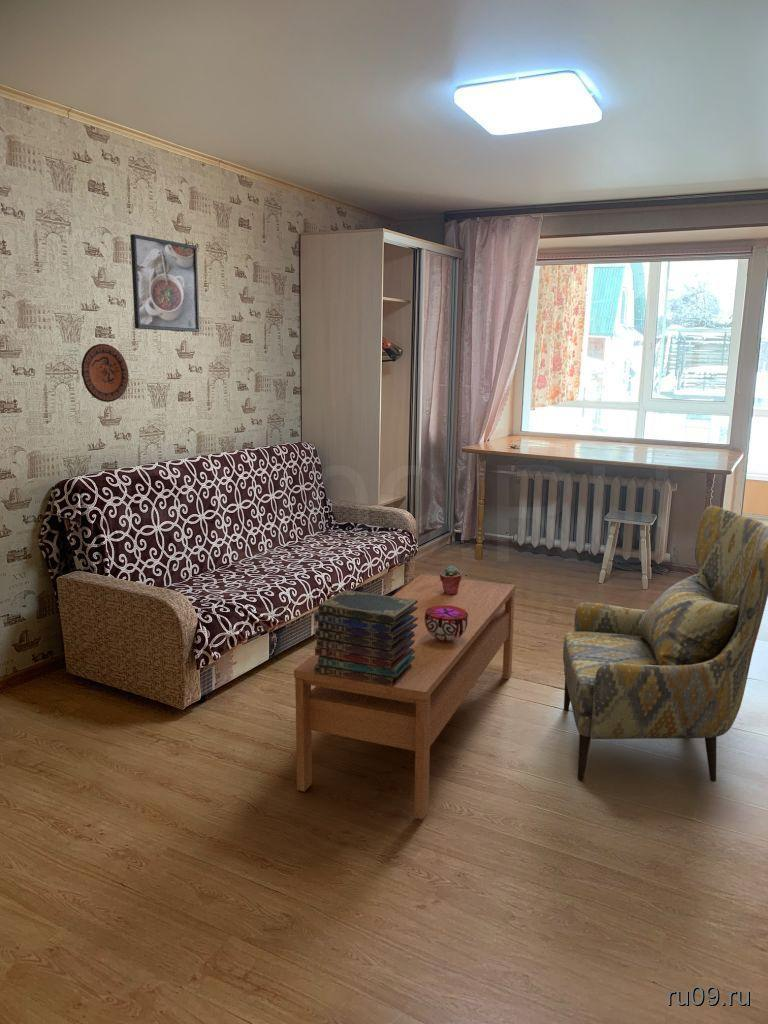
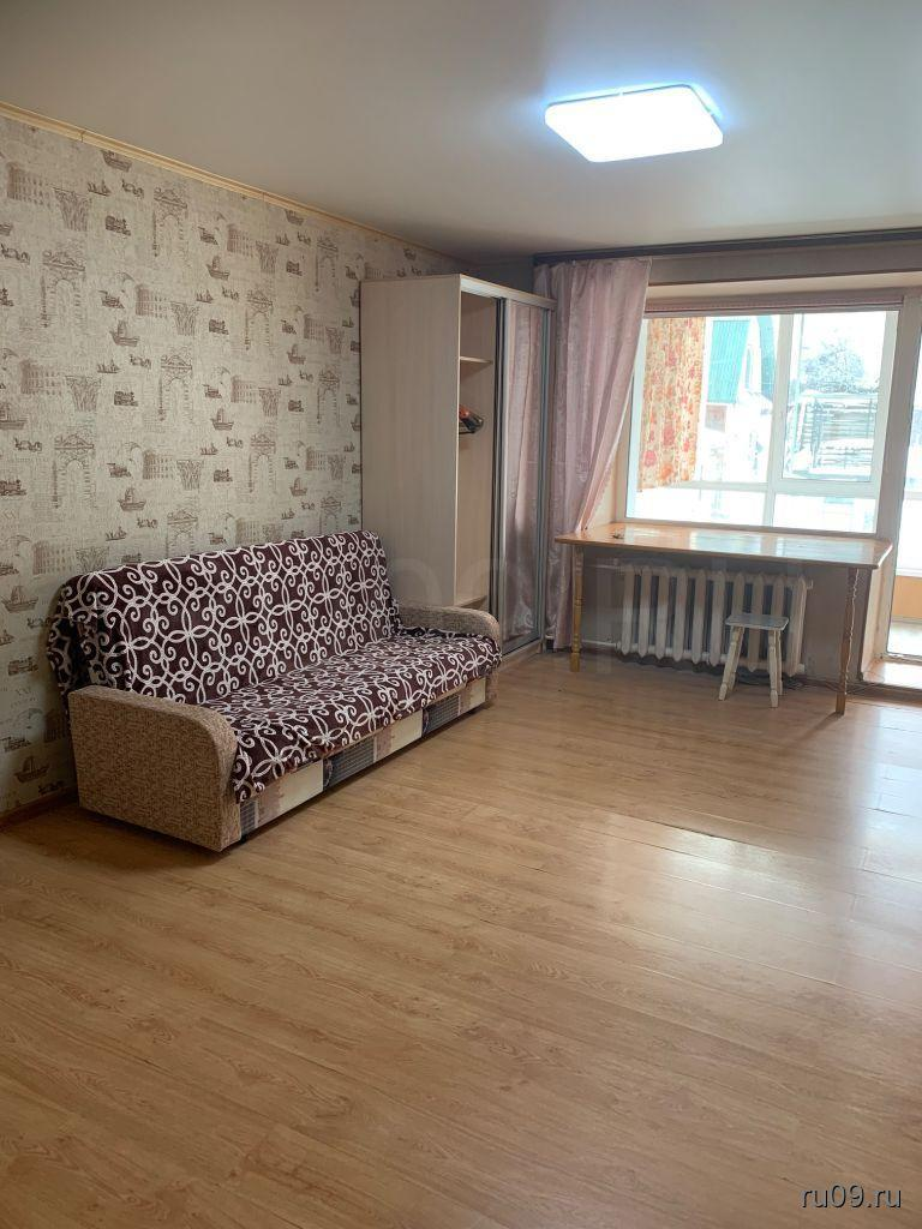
- coffee table [293,574,517,820]
- decorative bowl [424,605,468,641]
- potted succulent [439,565,463,595]
- armchair [562,505,768,783]
- decorative plate [80,343,130,403]
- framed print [129,233,200,333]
- book stack [313,589,418,687]
